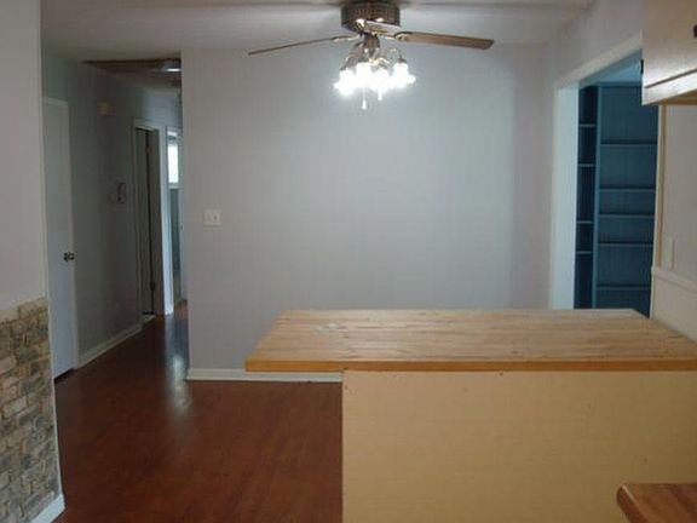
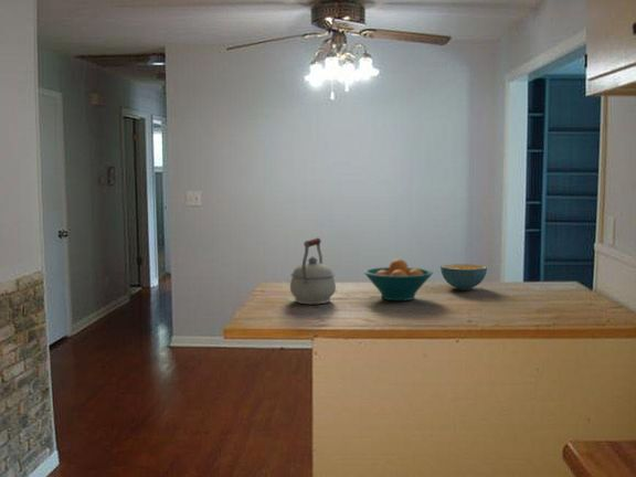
+ kettle [289,237,337,305]
+ fruit bowl [363,258,434,301]
+ cereal bowl [439,263,488,290]
